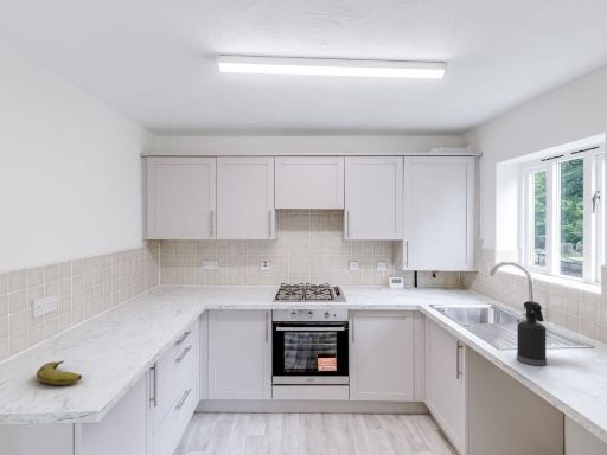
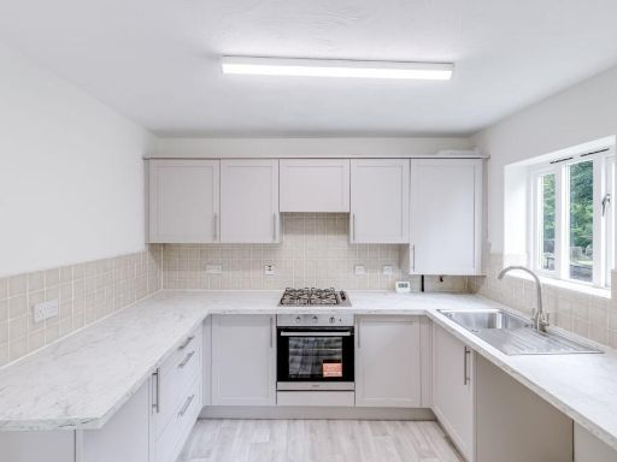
- spray bottle [516,300,548,366]
- banana [36,359,83,386]
